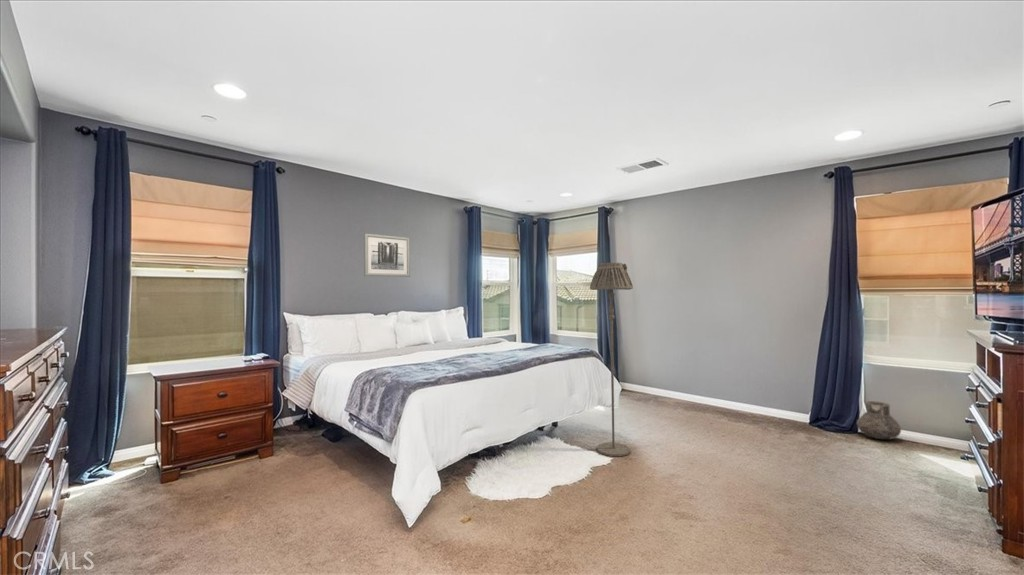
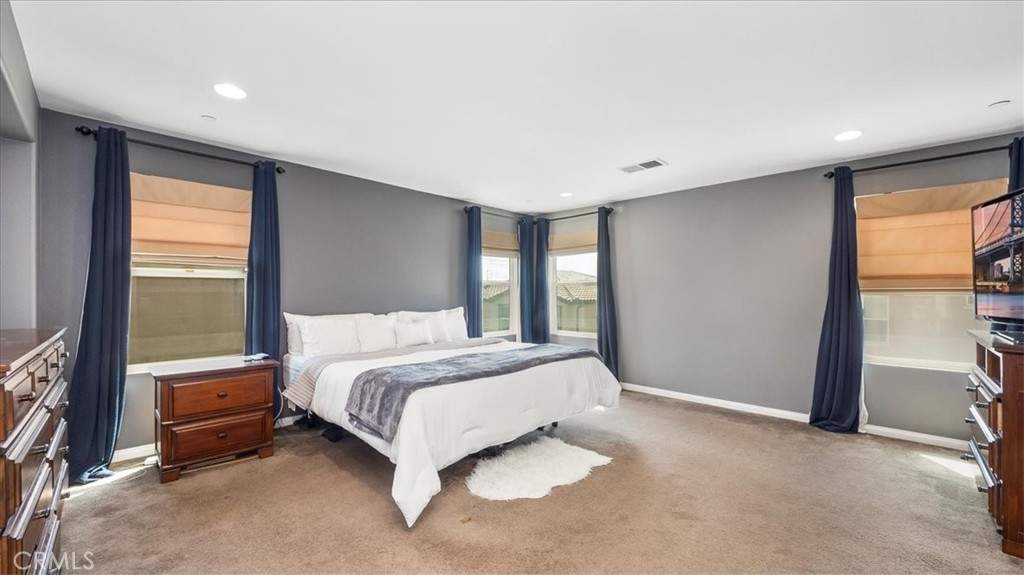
- floor lamp [589,262,634,457]
- vase [856,400,902,440]
- wall art [363,232,411,278]
